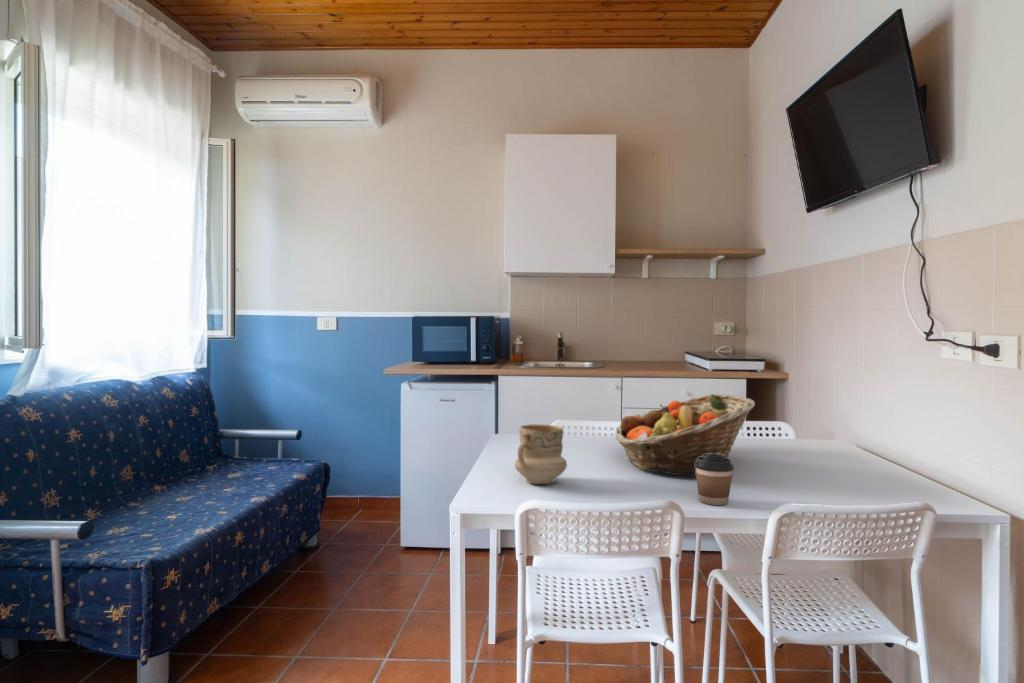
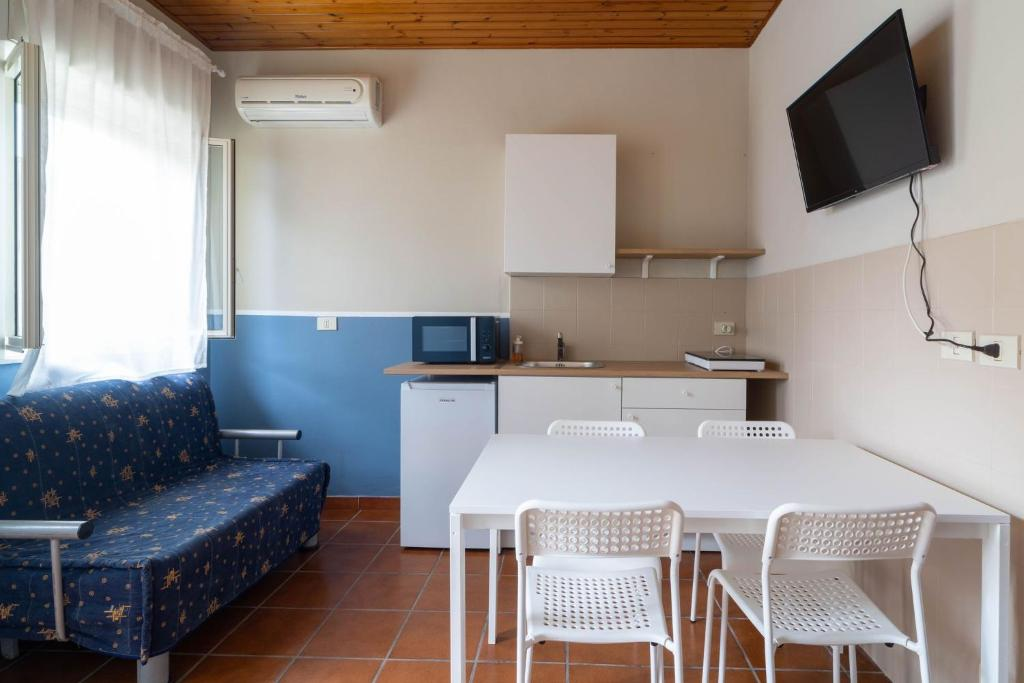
- fruit basket [614,393,756,477]
- mug [514,423,568,485]
- coffee cup [695,454,735,506]
